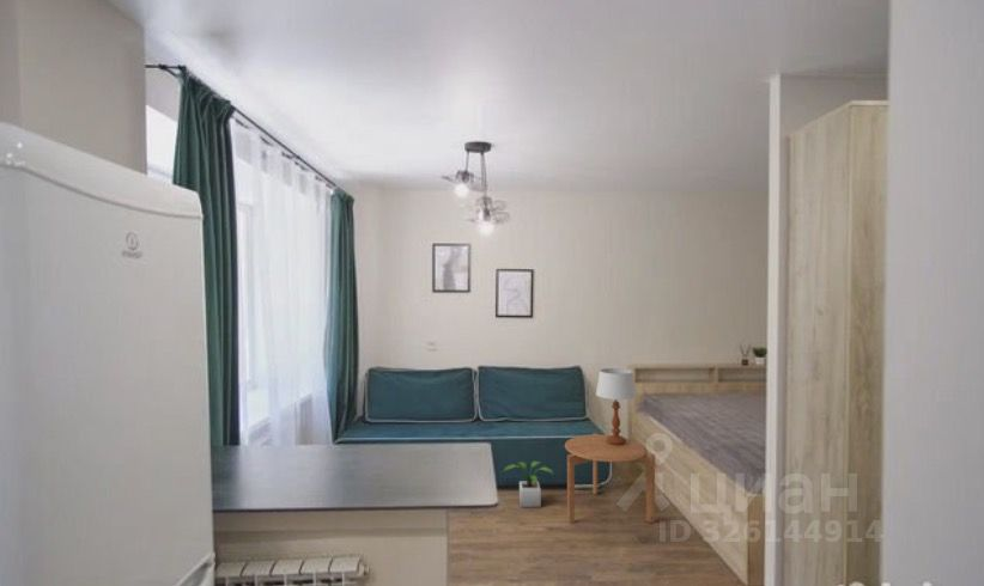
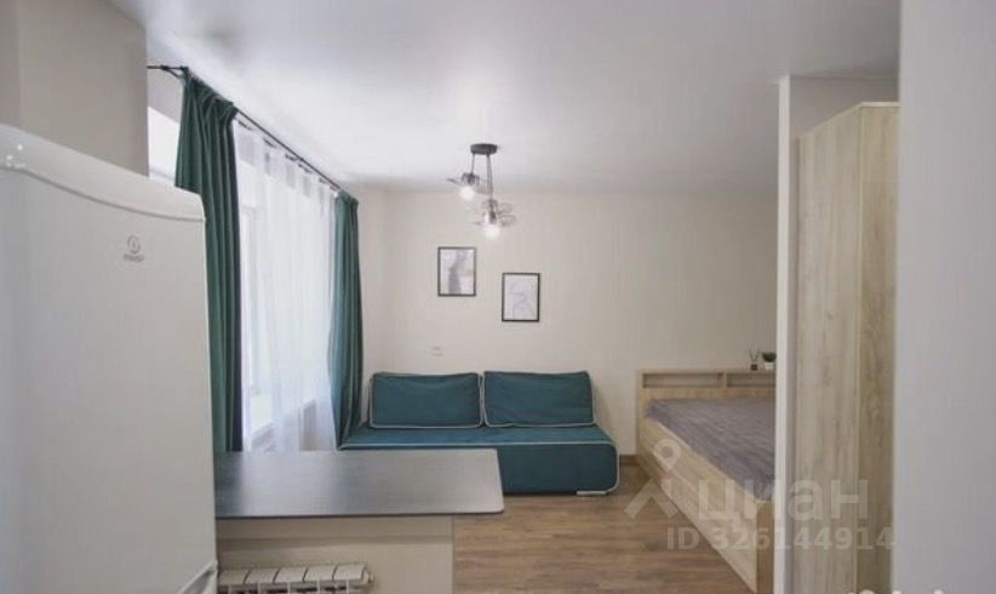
- side table [564,432,656,525]
- table lamp [595,367,638,445]
- potted plant [502,460,554,508]
